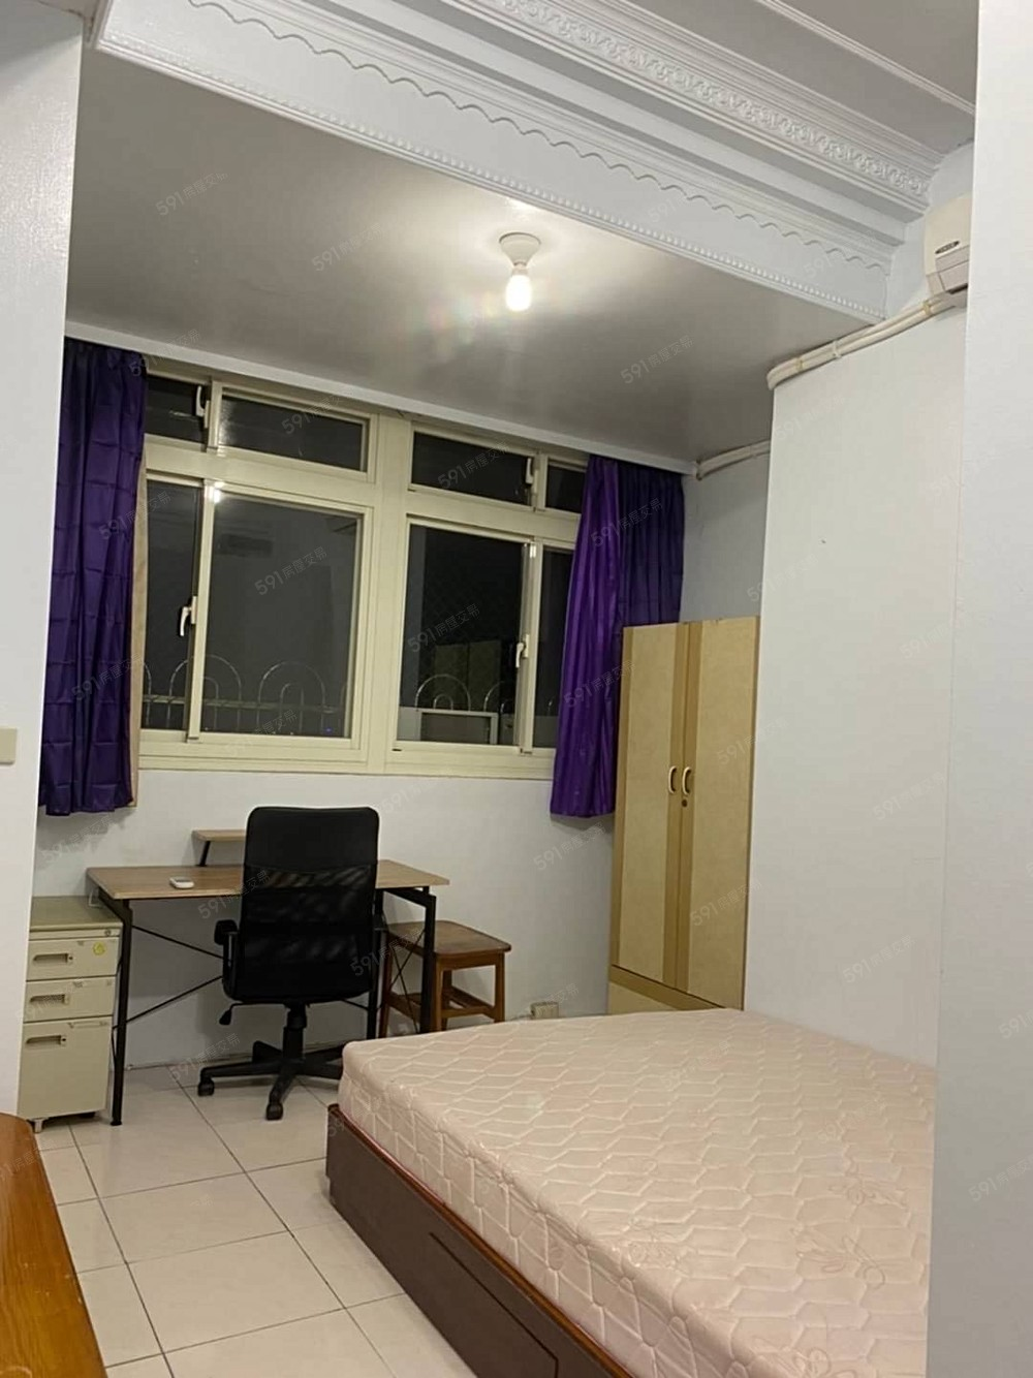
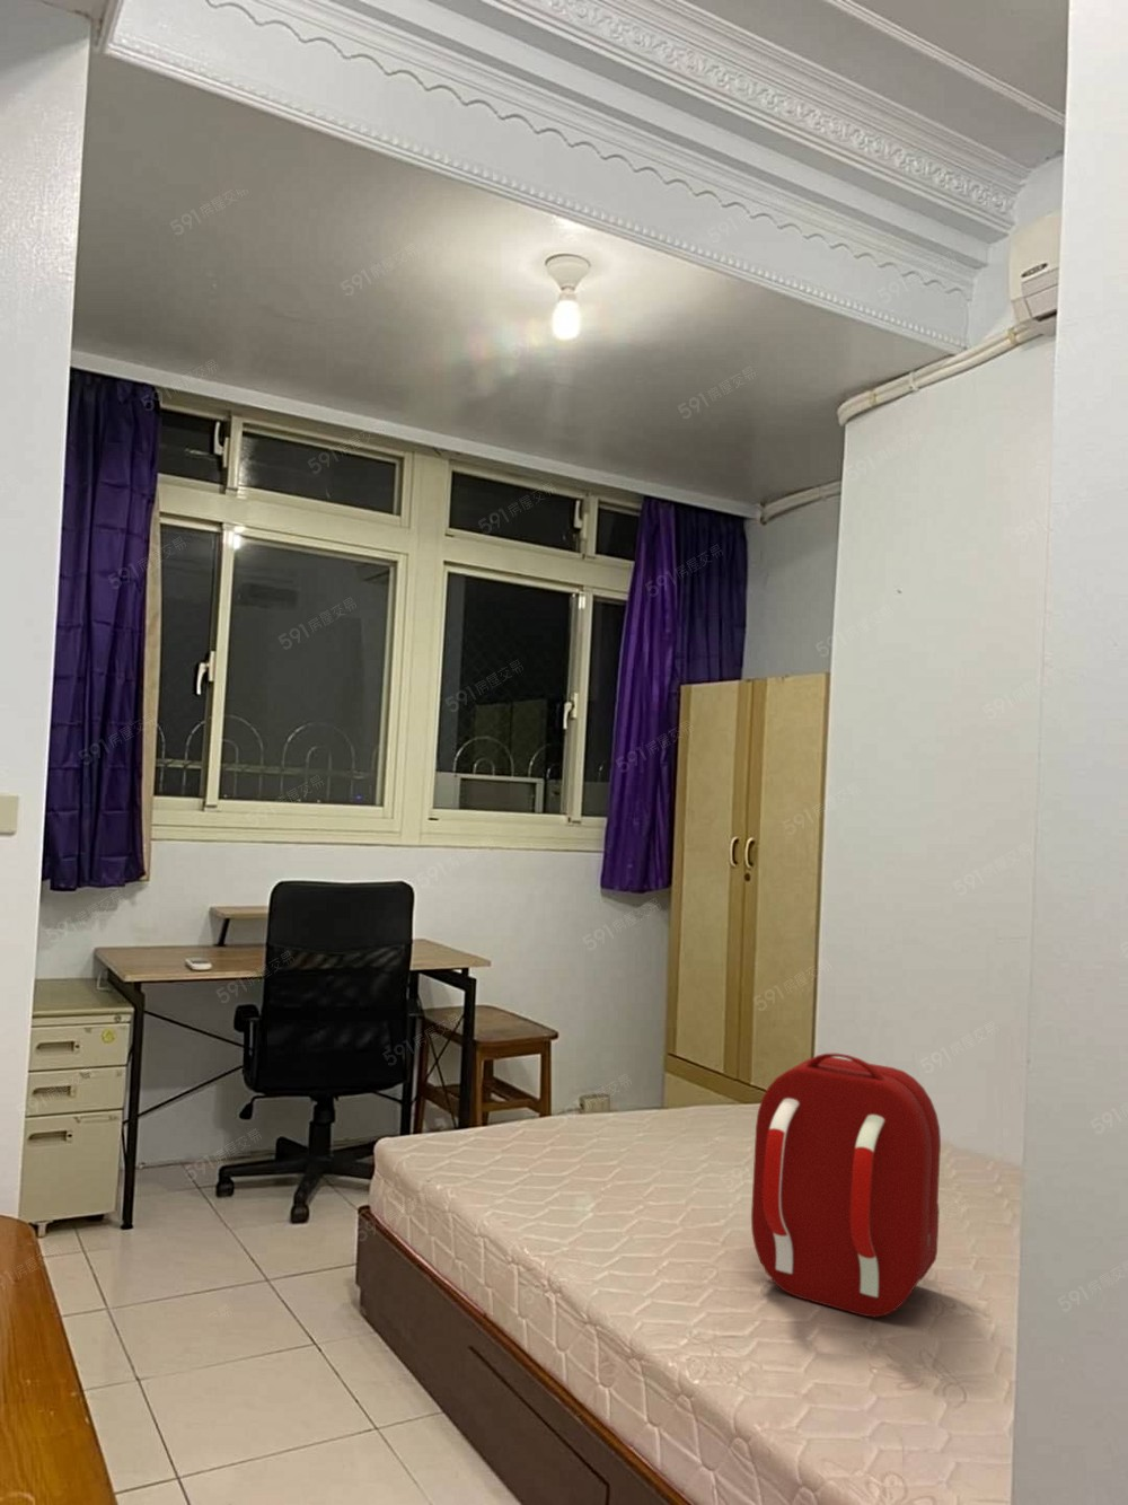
+ backpack [750,1052,942,1319]
